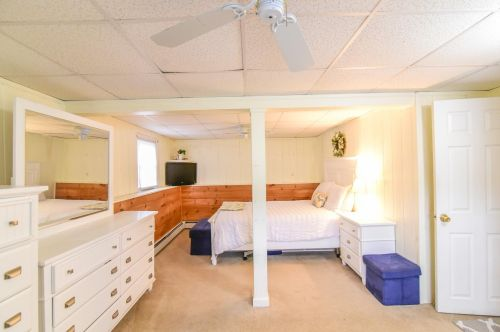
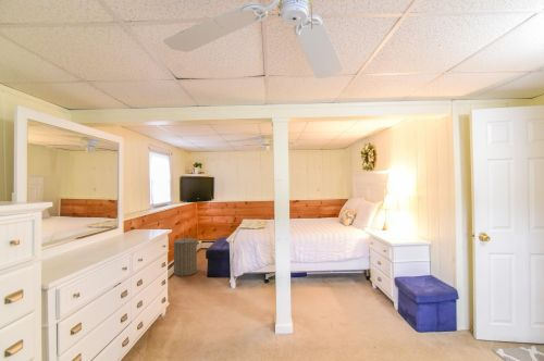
+ laundry hamper [173,234,198,277]
